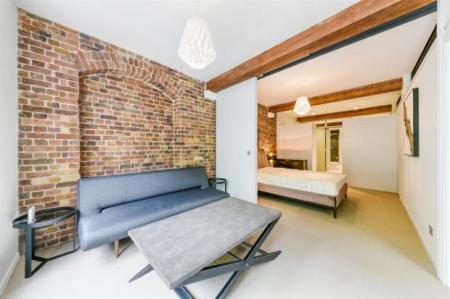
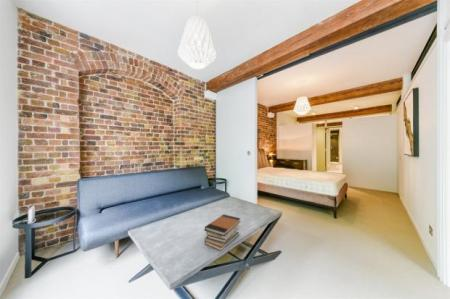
+ book stack [203,213,242,252]
